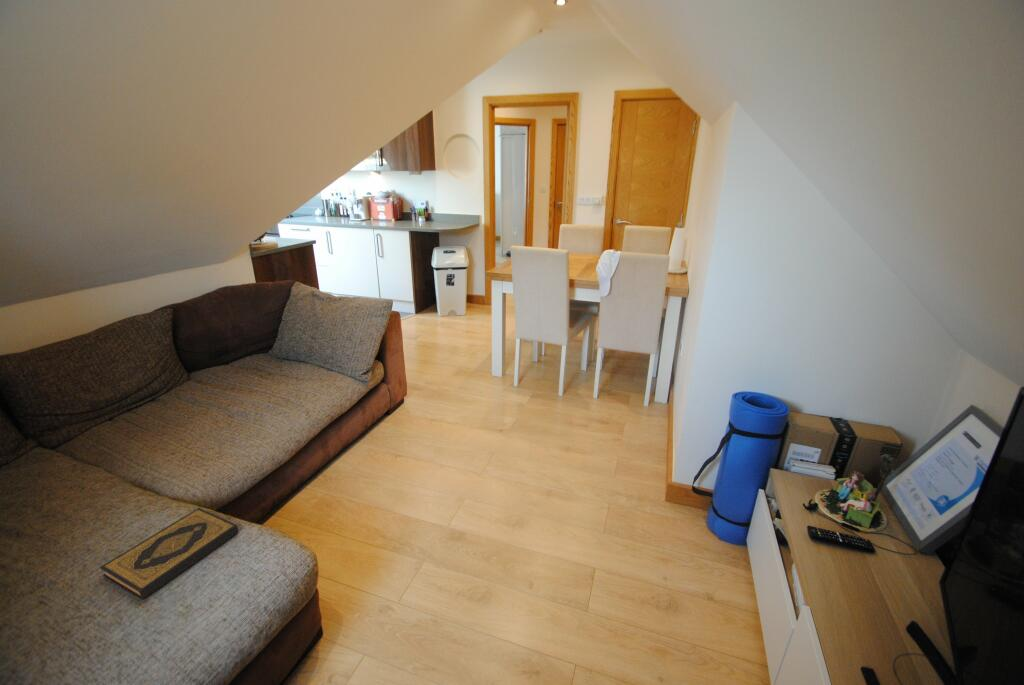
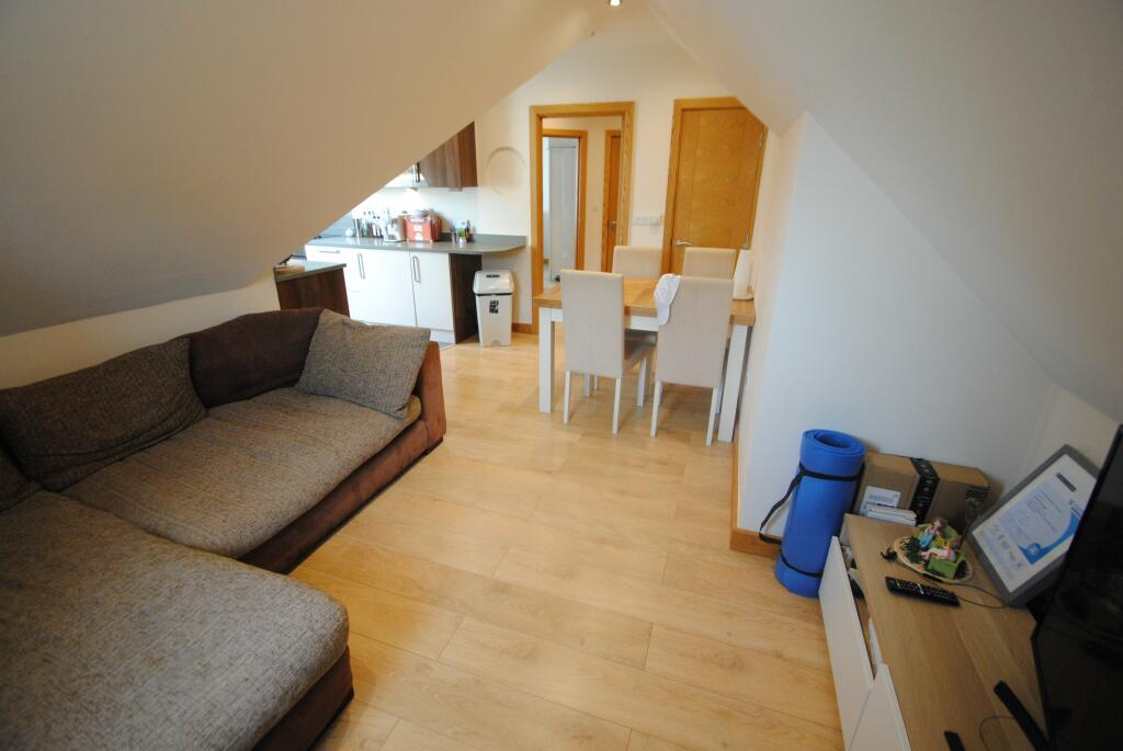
- hardback book [99,507,239,601]
